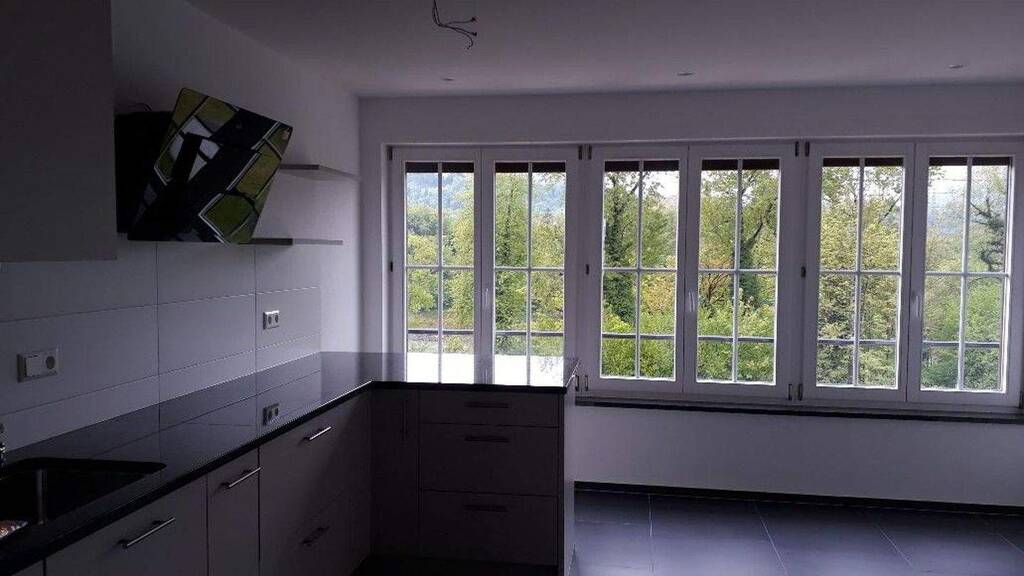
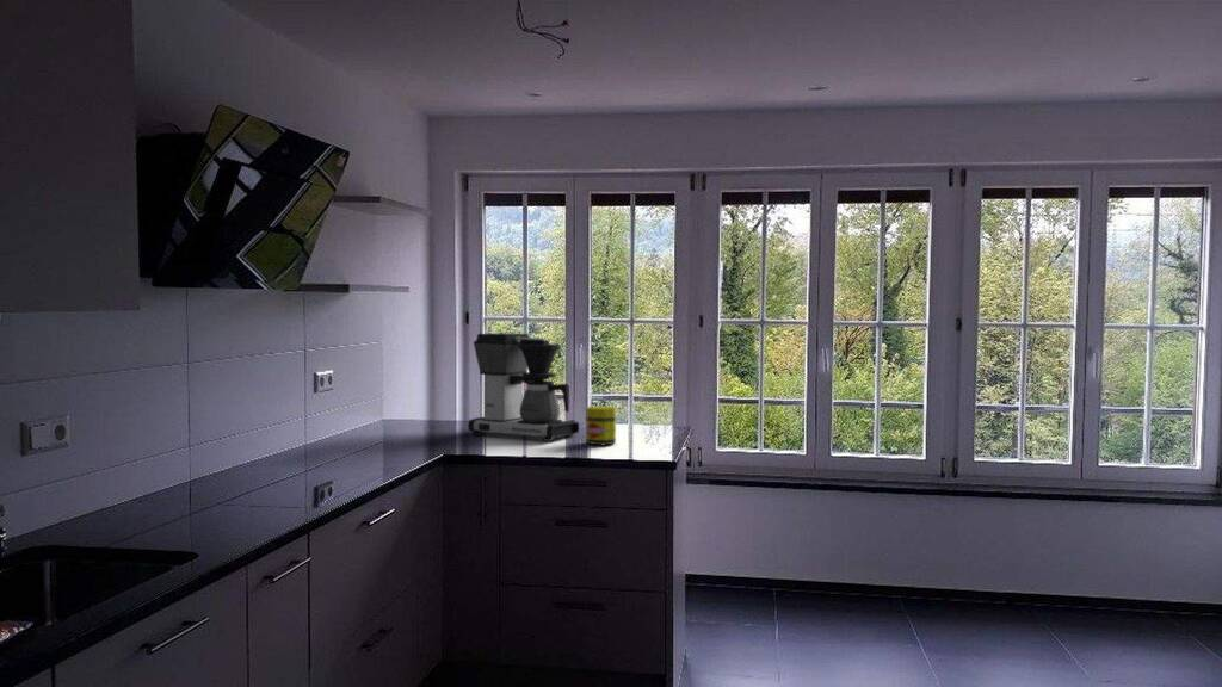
+ jar [585,404,617,446]
+ coffee maker [467,332,580,442]
